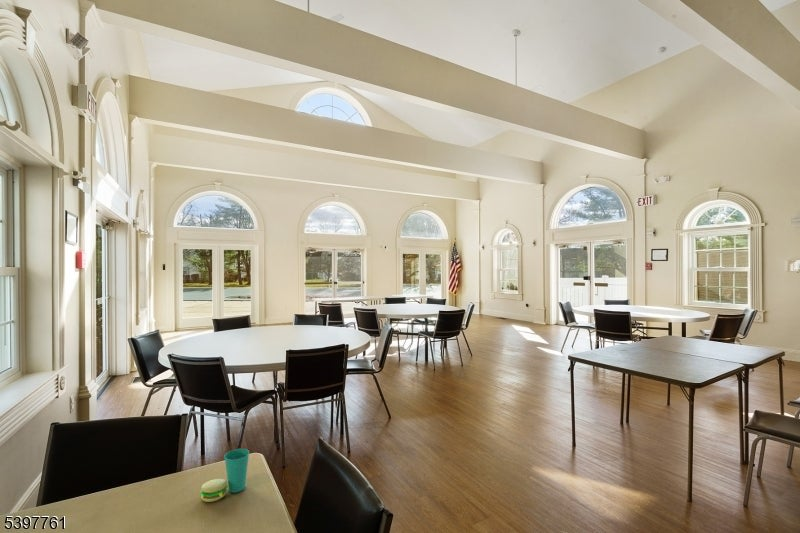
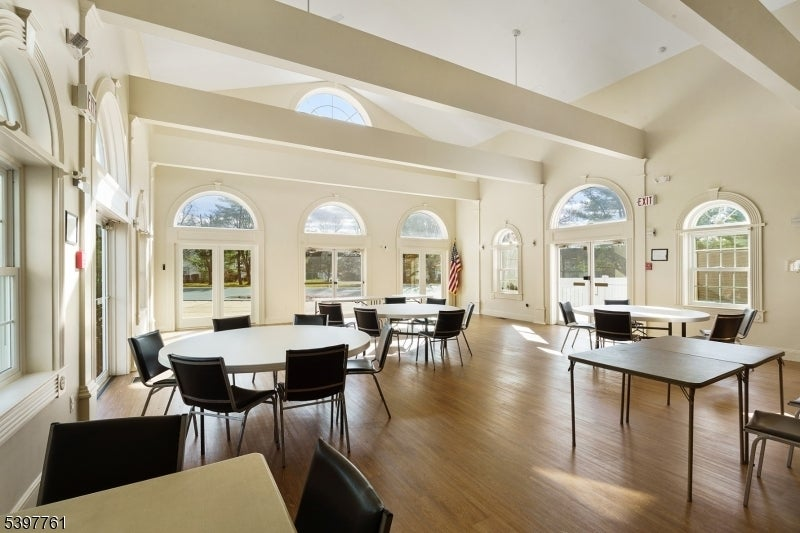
- cup [199,448,250,503]
